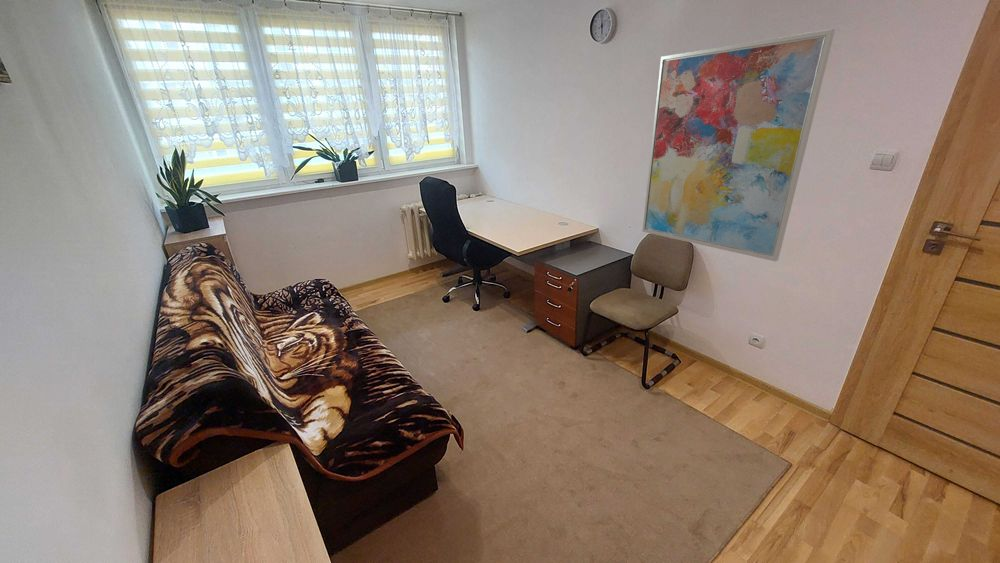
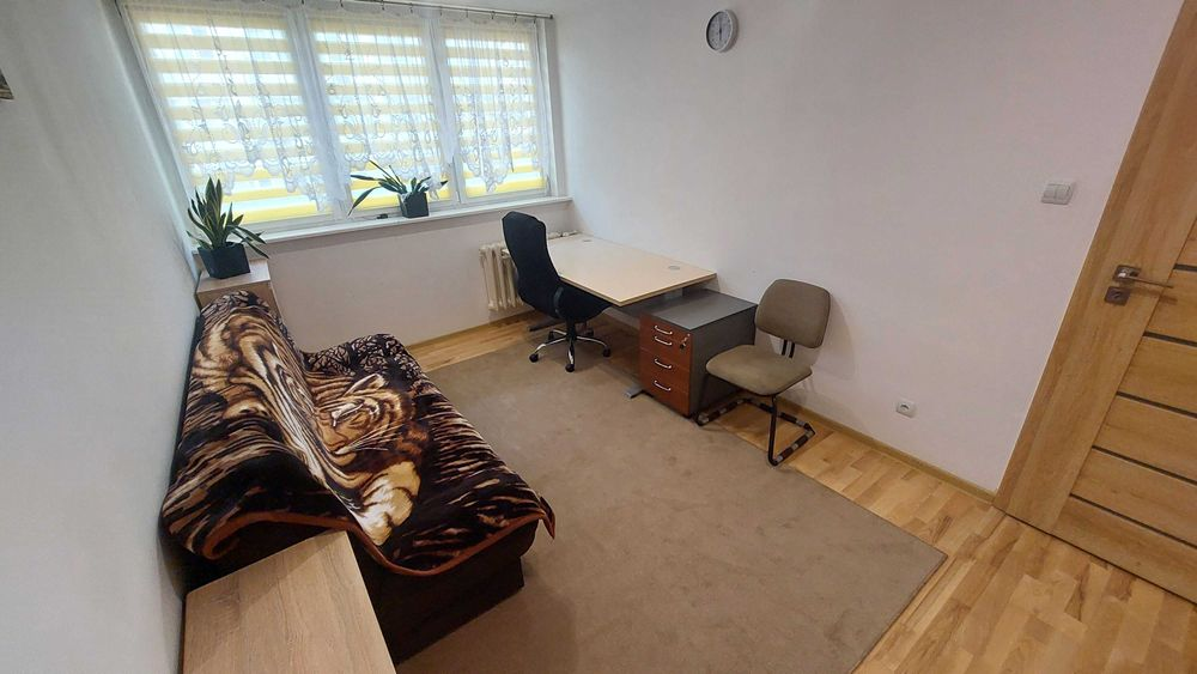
- wall art [642,28,836,262]
